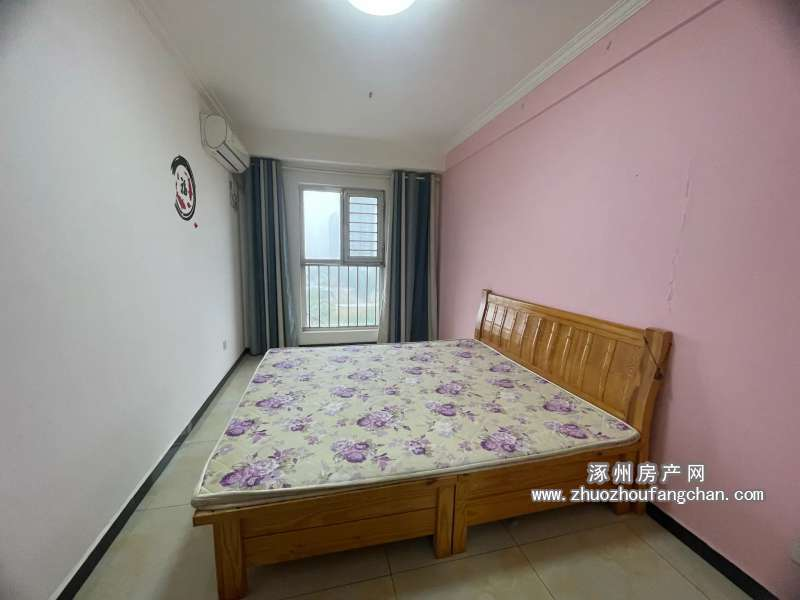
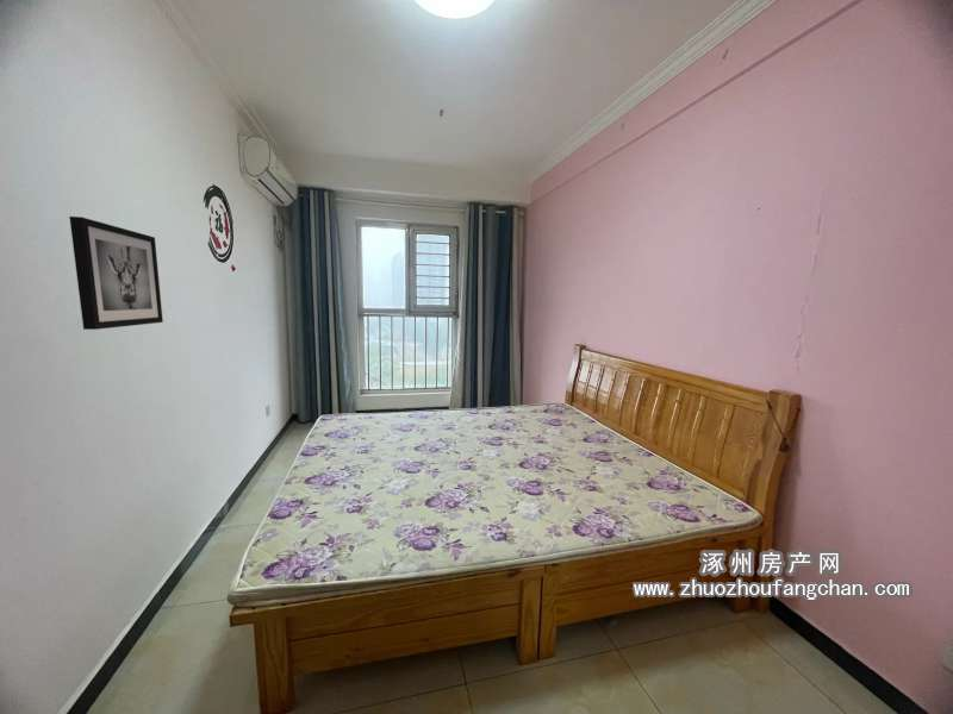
+ wall art [68,215,164,331]
